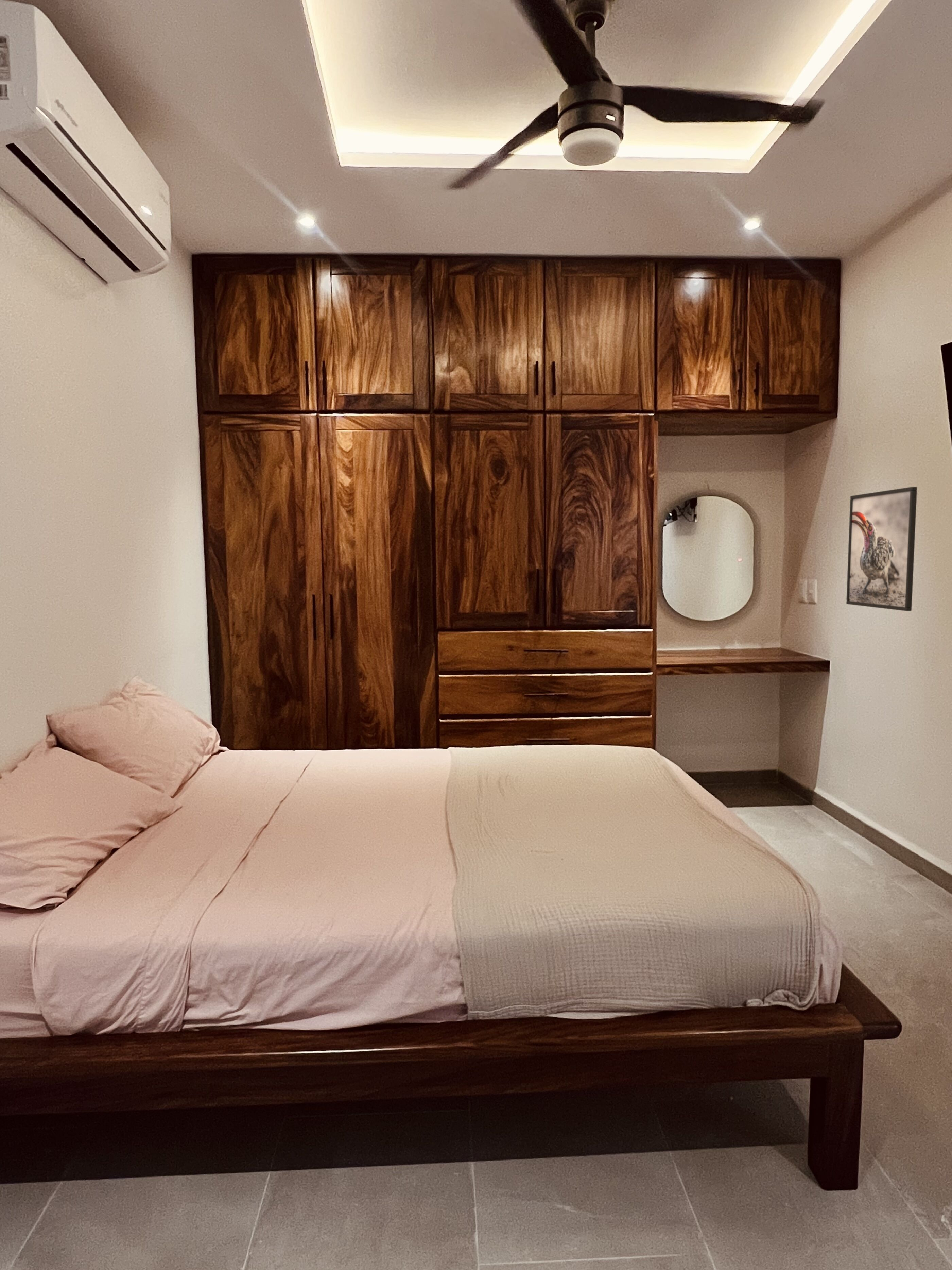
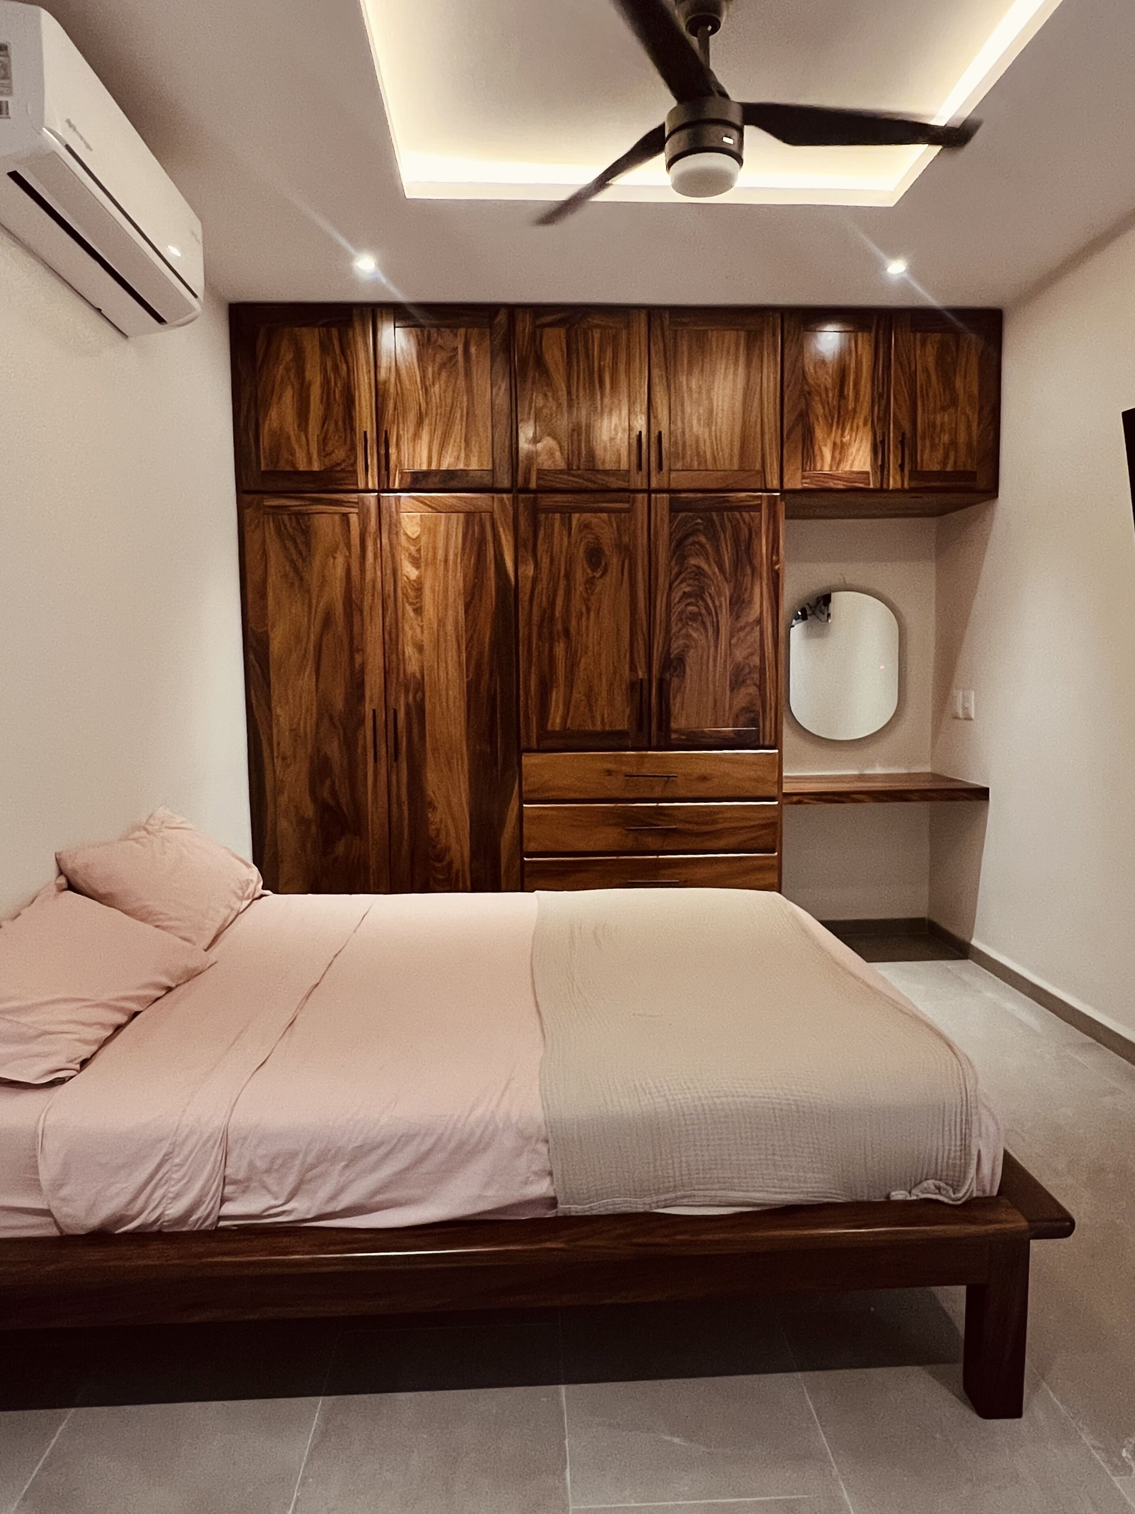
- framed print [846,487,918,611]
